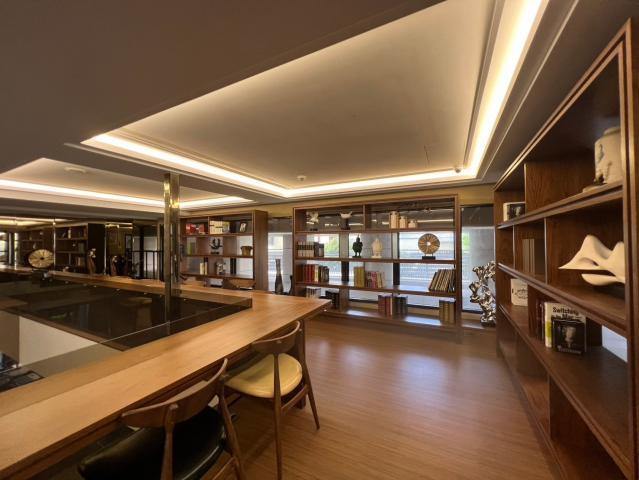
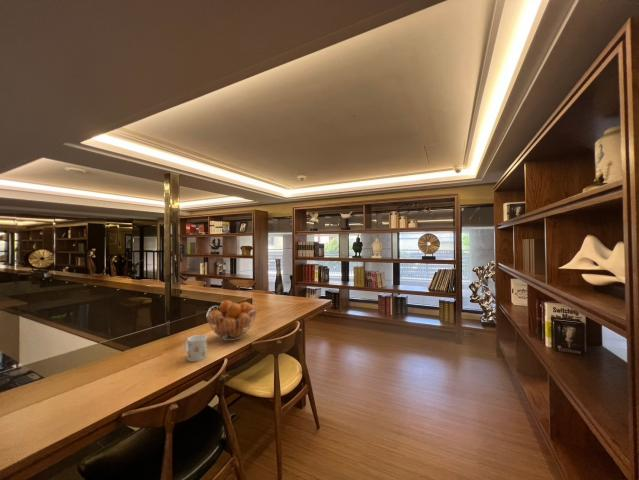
+ fruit basket [206,299,258,342]
+ mug [184,334,208,363]
